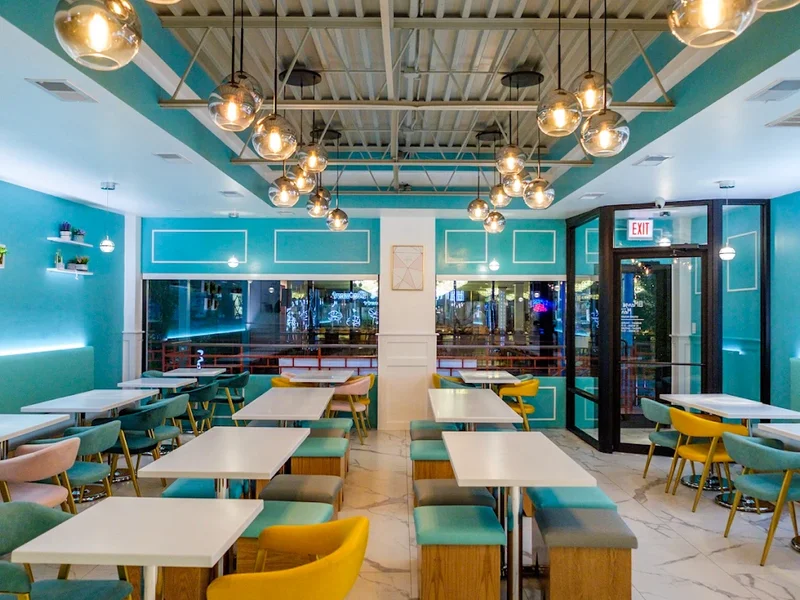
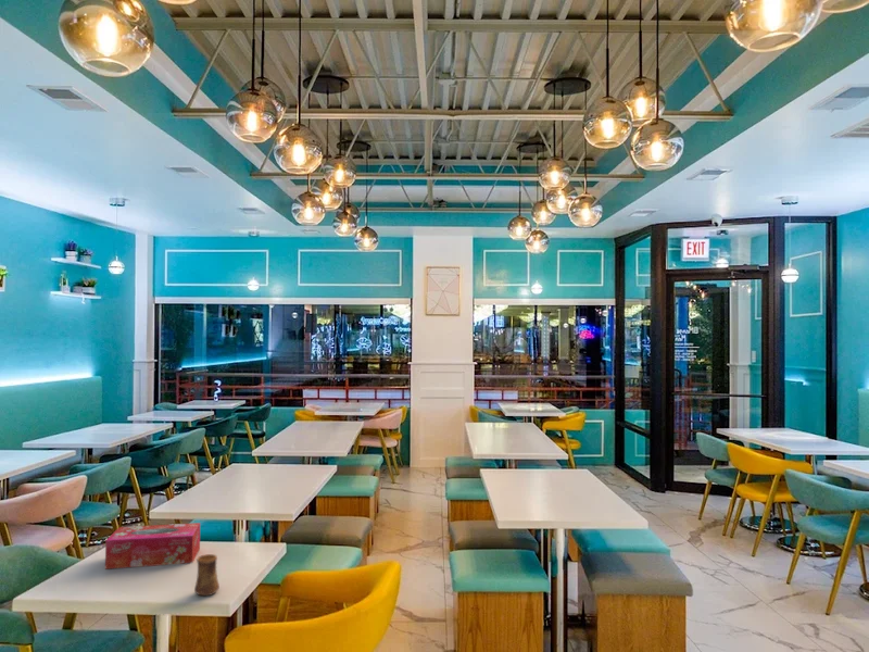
+ cup [193,553,221,597]
+ tissue box [104,522,201,570]
